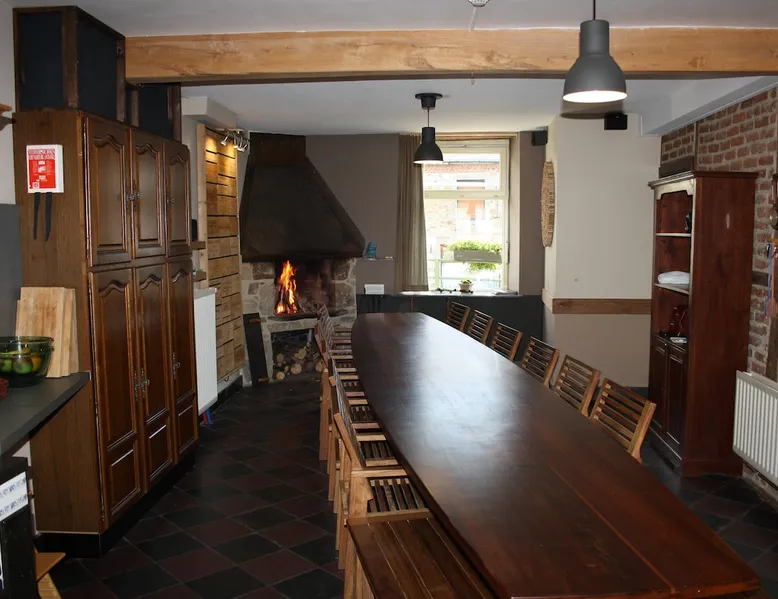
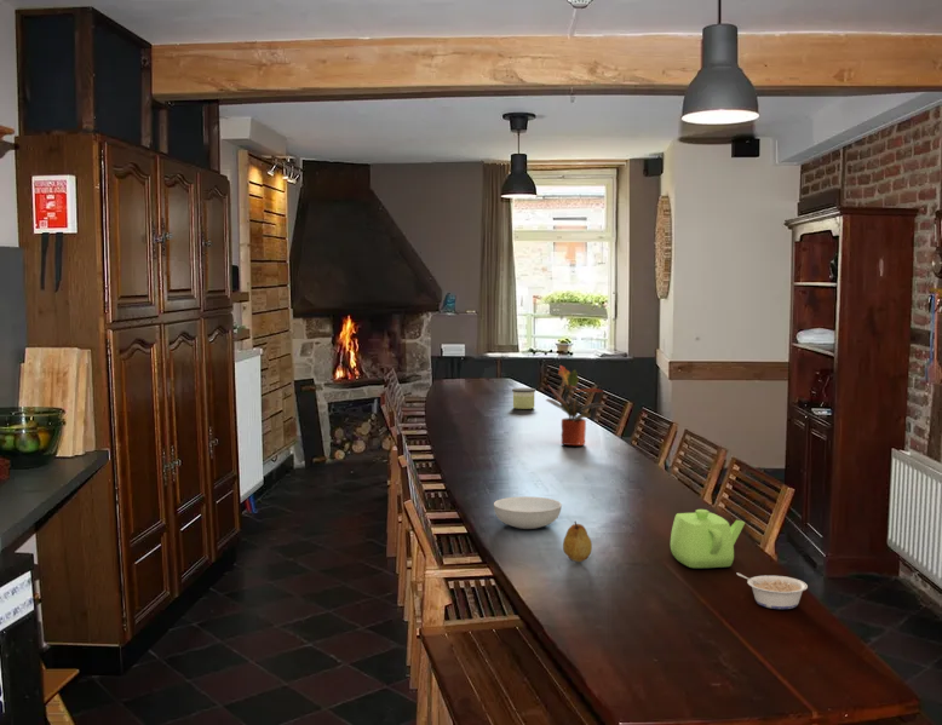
+ serving bowl [493,495,563,530]
+ potted plant [545,364,608,447]
+ legume [736,571,809,610]
+ candle [511,386,536,410]
+ teapot [670,508,746,569]
+ fruit [562,520,593,563]
